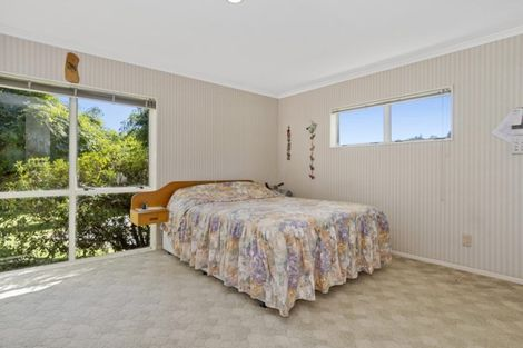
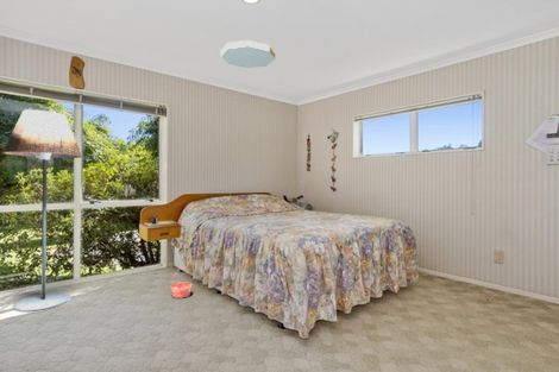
+ ceiling light [219,39,276,69]
+ floor lamp [1,108,83,313]
+ basket [169,266,194,300]
